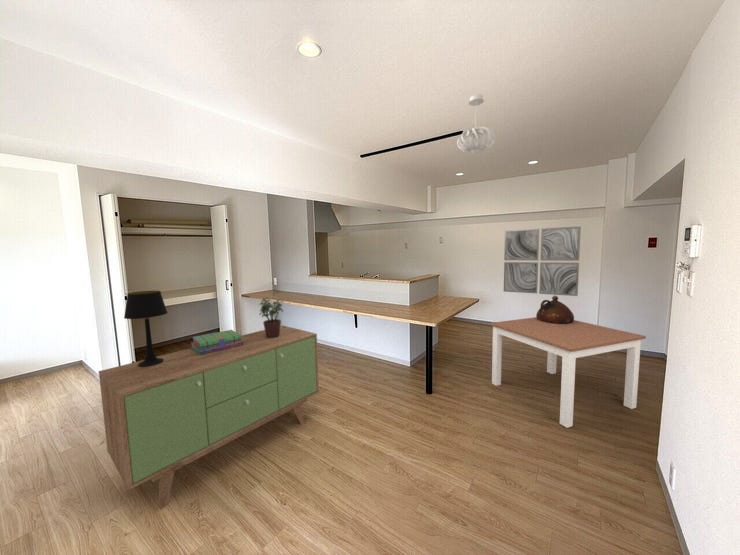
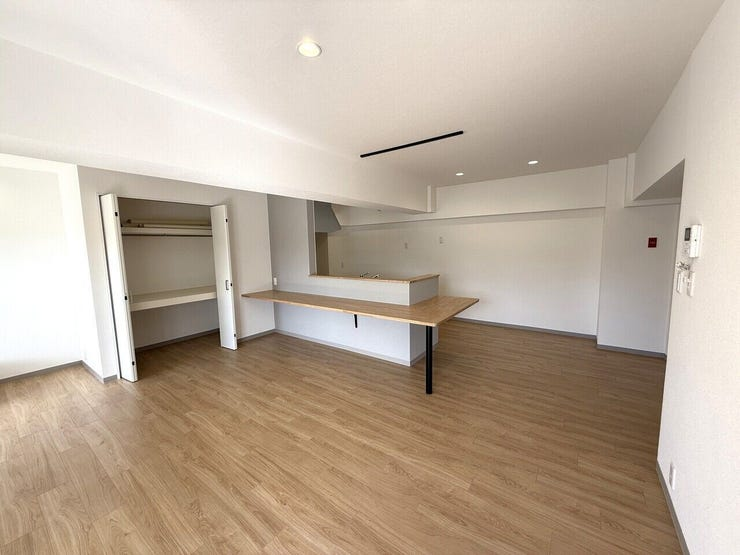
- ceramic jug [535,295,575,324]
- wall art [503,225,582,297]
- pendant light [456,93,497,155]
- sideboard [97,324,320,509]
- dining table [489,316,647,429]
- potted plant [259,296,284,338]
- stack of books [190,329,244,355]
- table lamp [123,290,169,367]
